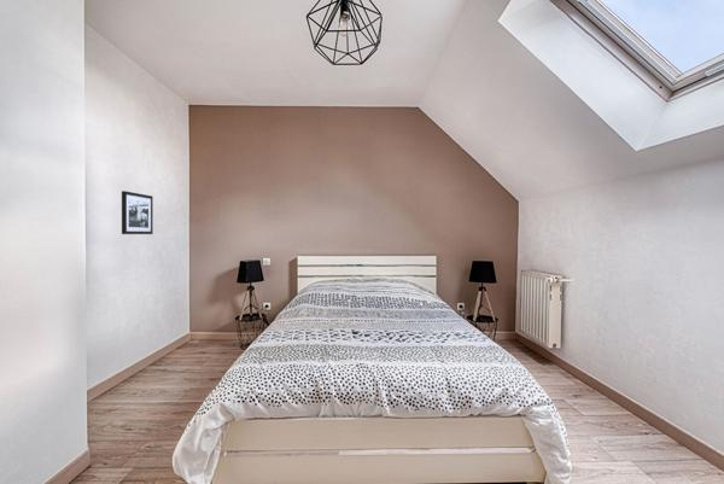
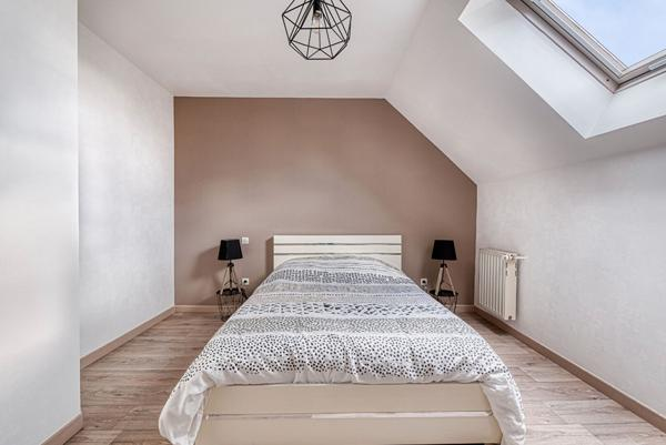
- picture frame [121,189,154,235]
